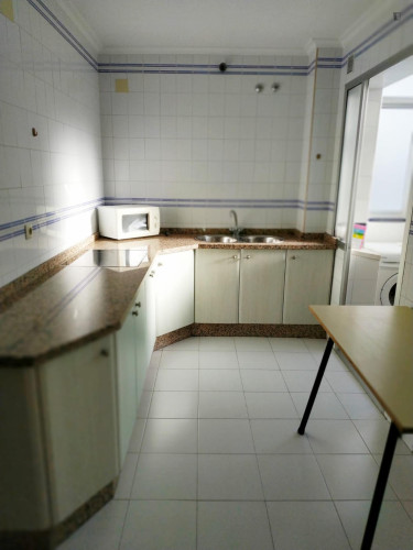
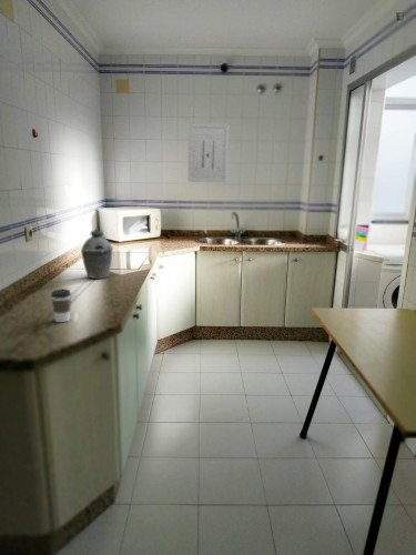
+ coffee cup [50,287,72,323]
+ wall art [186,122,230,184]
+ kettle [80,228,114,280]
